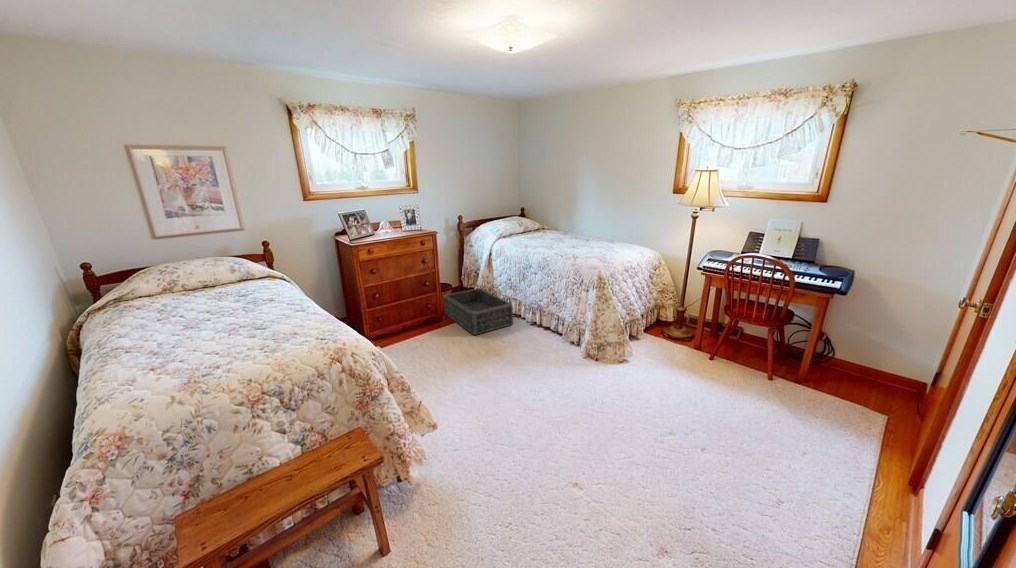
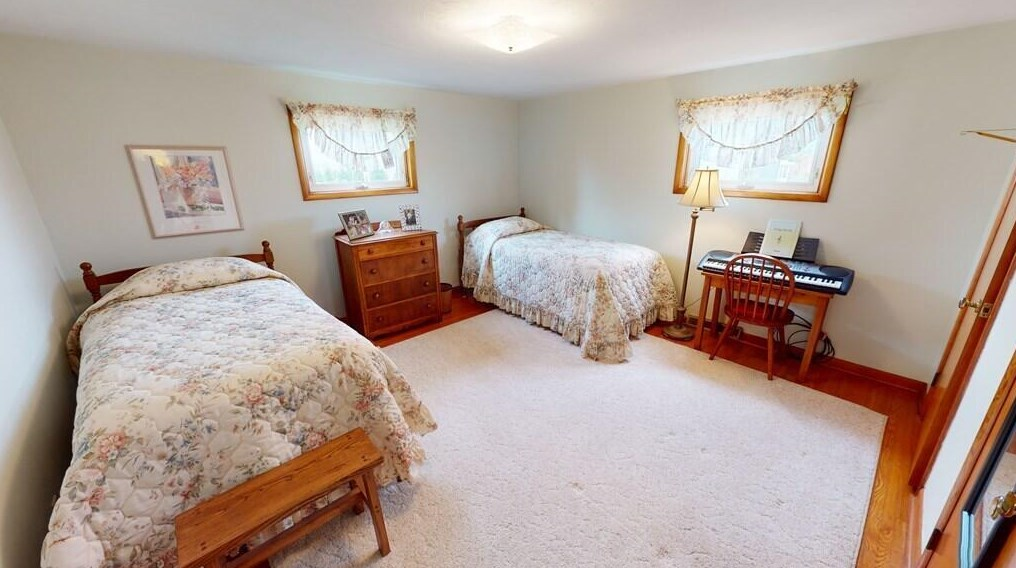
- basket [443,287,514,336]
